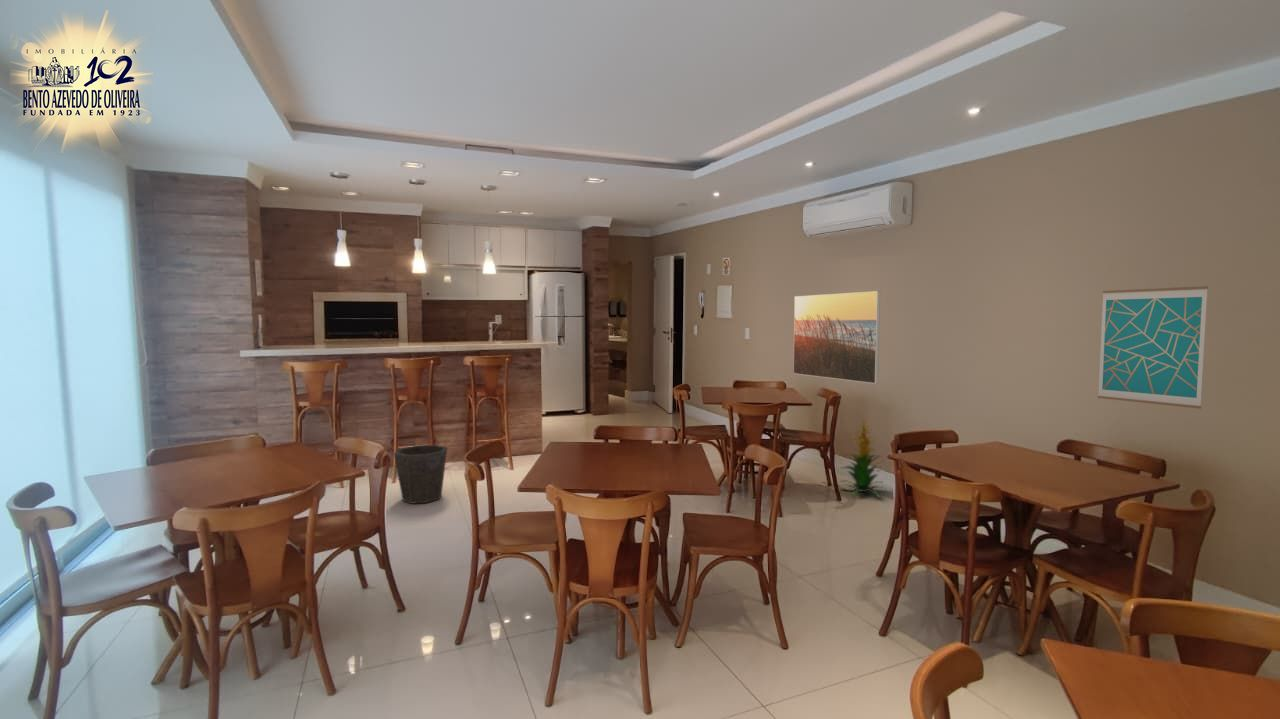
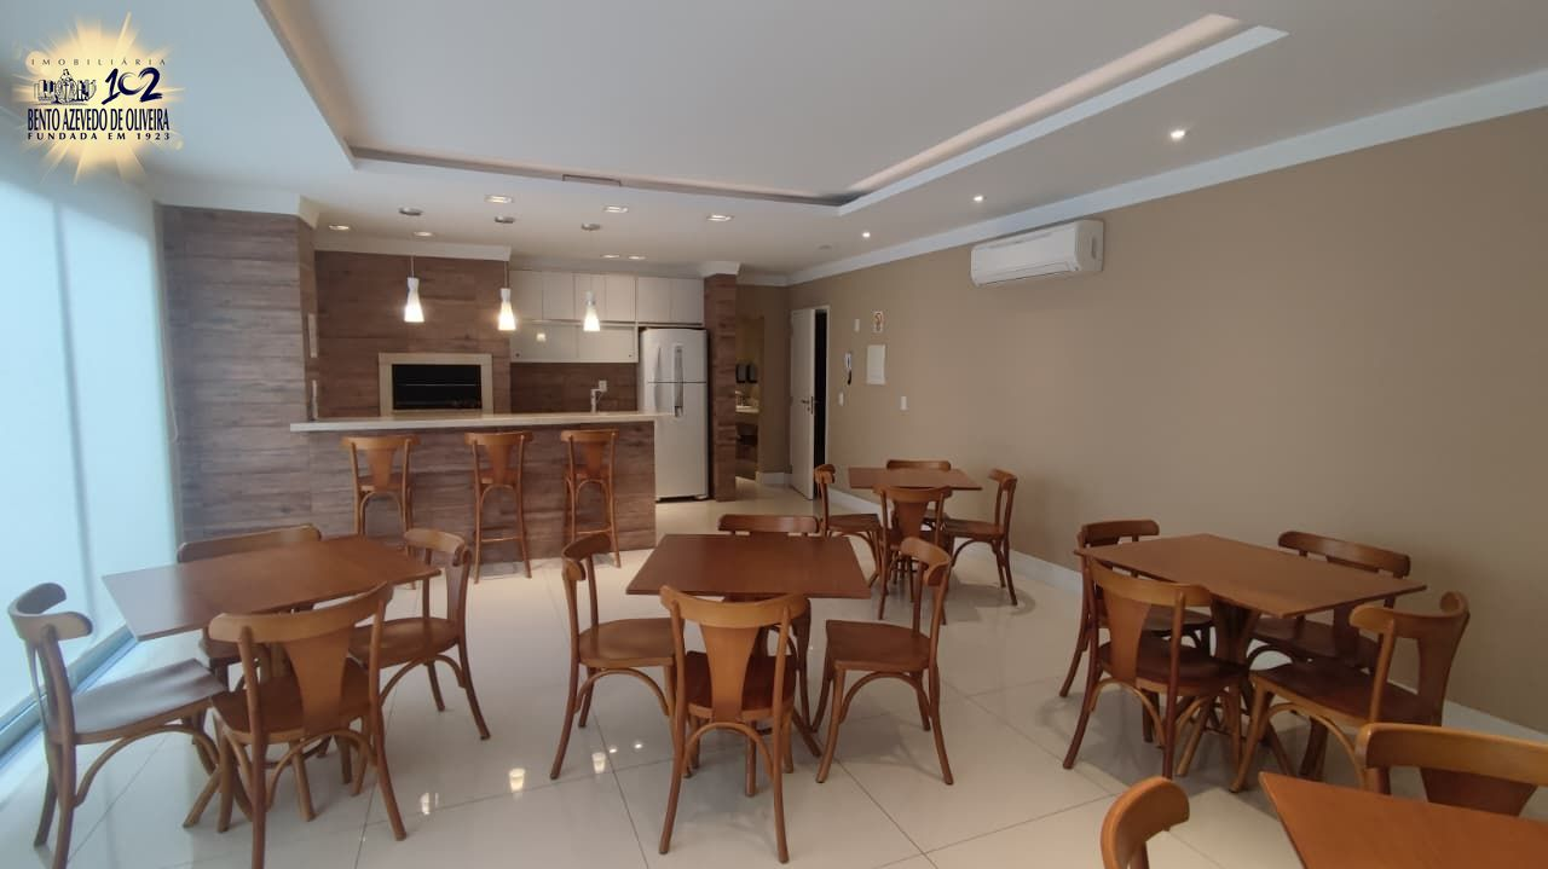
- wall art [1097,285,1209,410]
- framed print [792,290,881,385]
- waste bin [393,444,448,505]
- indoor plant [839,418,886,499]
